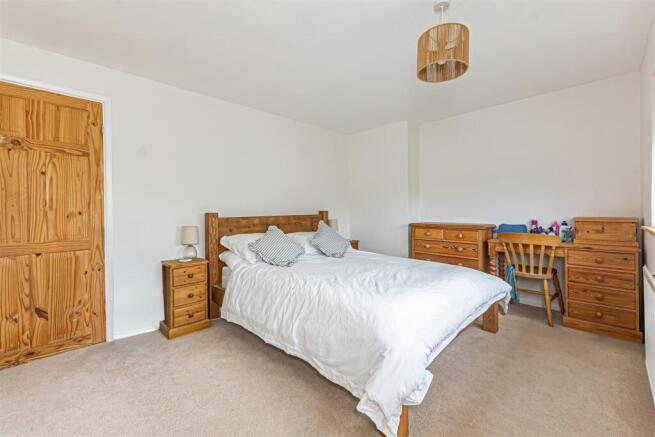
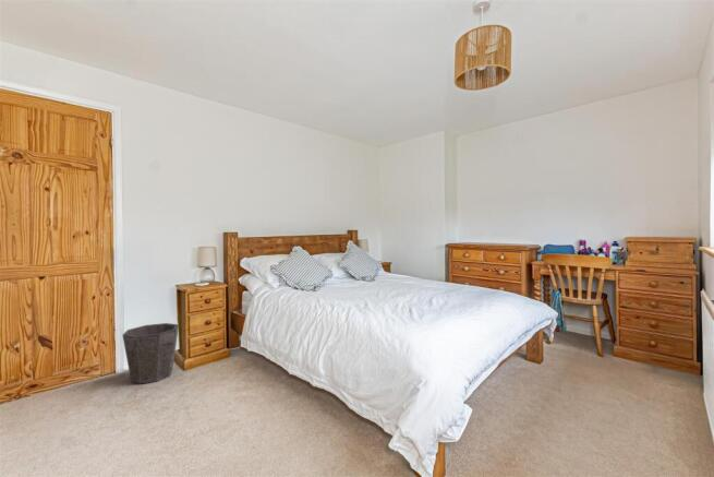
+ waste bin [121,322,180,385]
